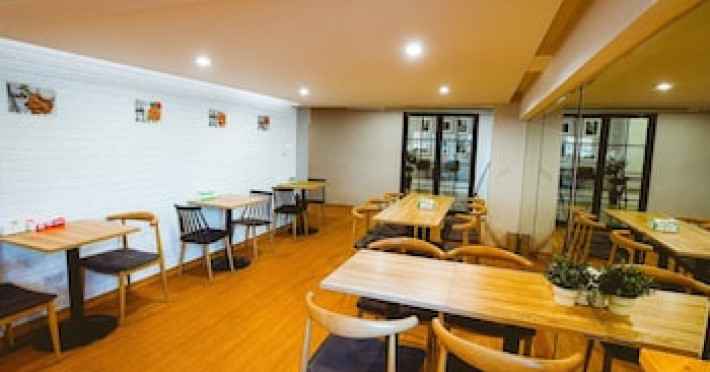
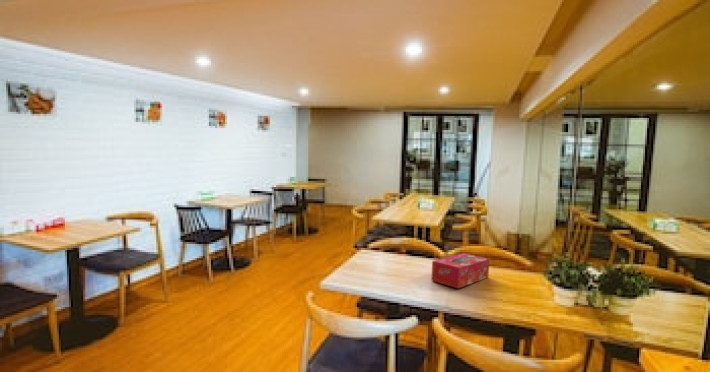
+ tissue box [430,252,490,289]
